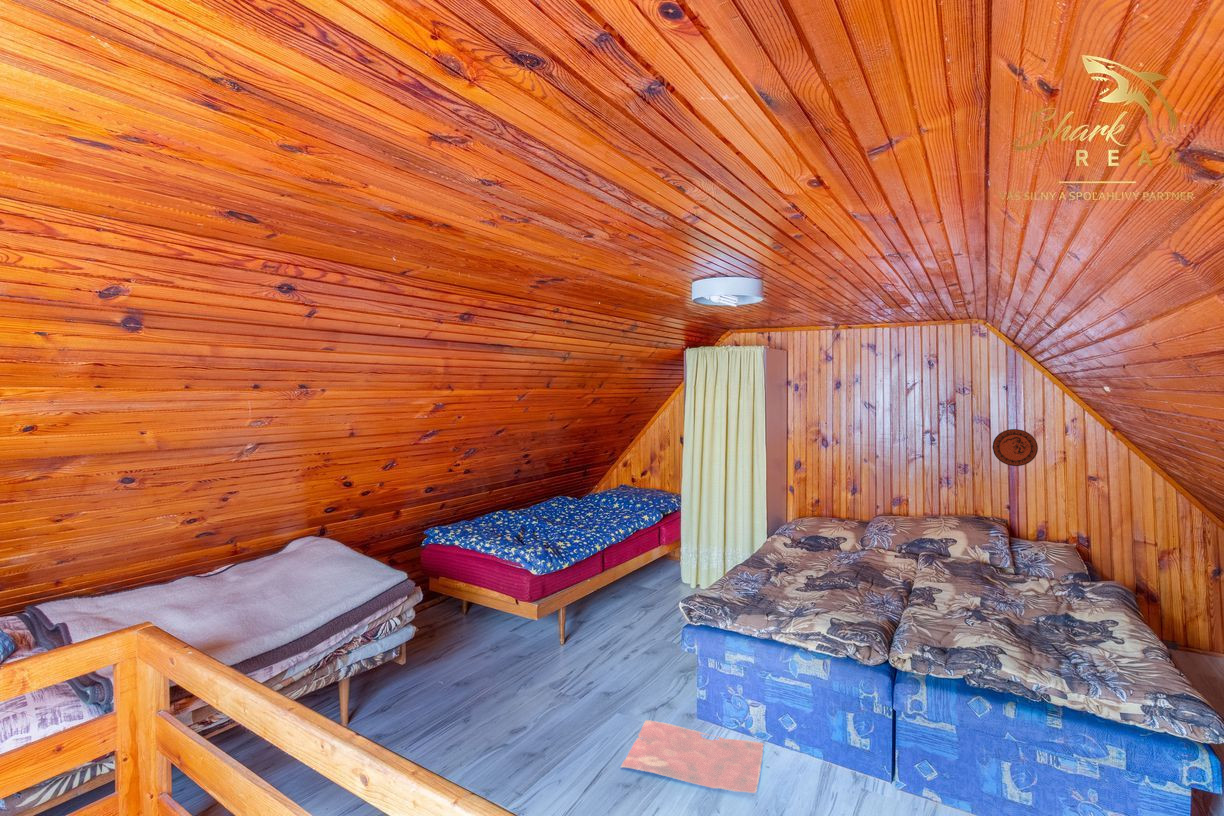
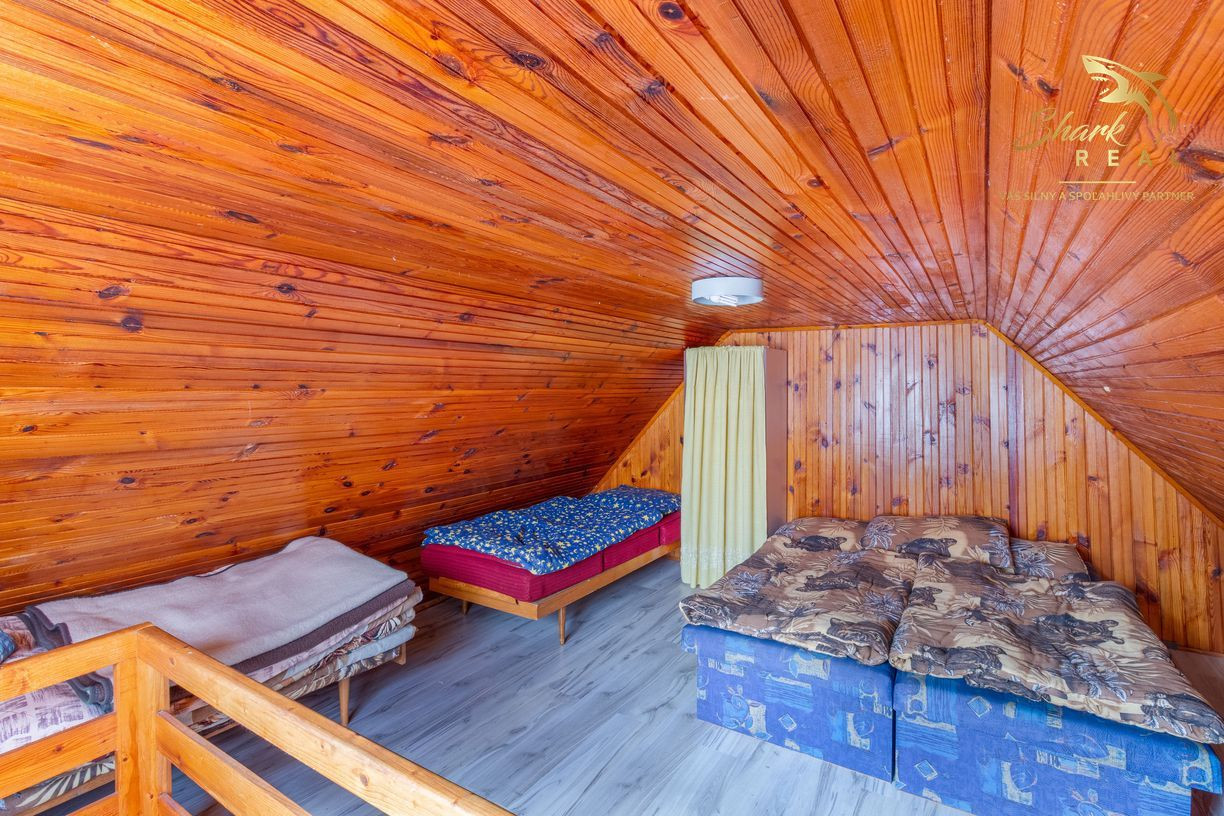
- decorative plate [992,428,1039,467]
- bath mat [619,719,765,794]
